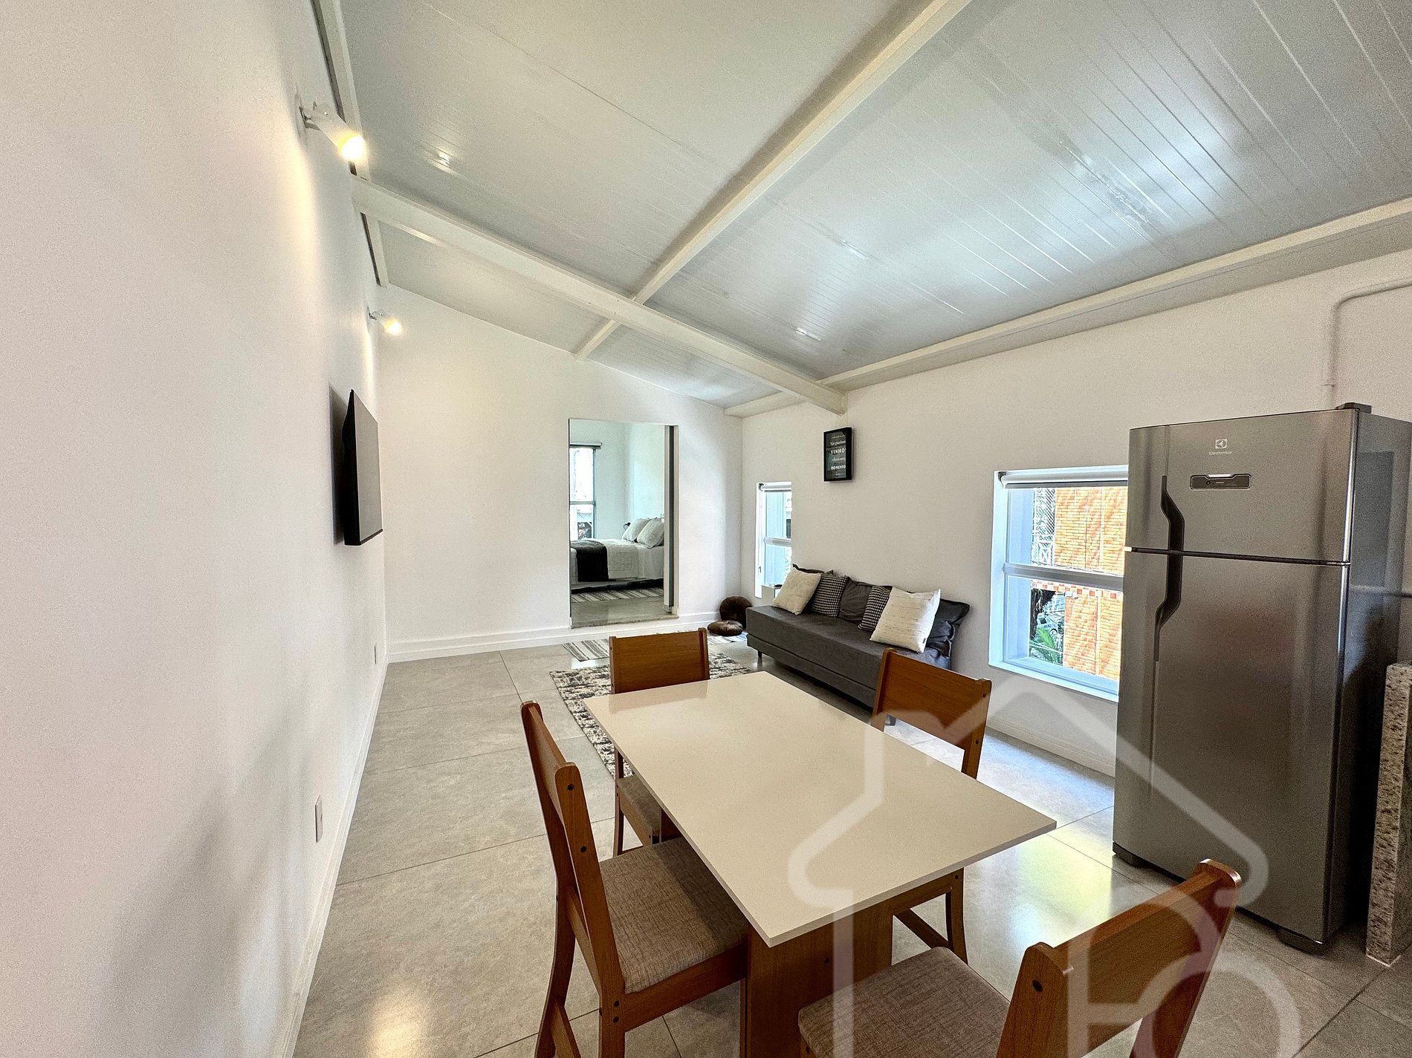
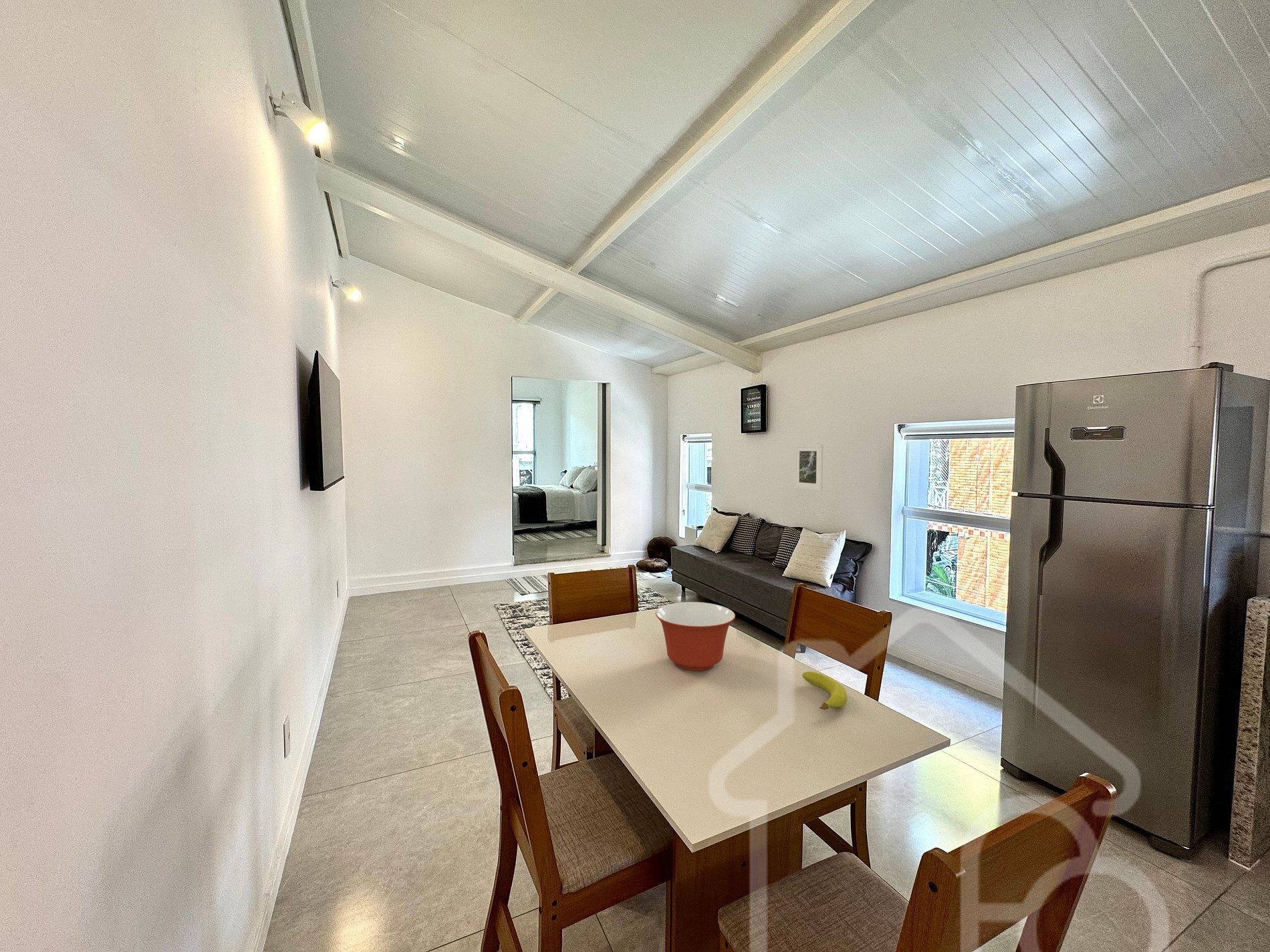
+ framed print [793,444,824,492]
+ mixing bowl [655,601,736,671]
+ fruit [801,671,848,710]
